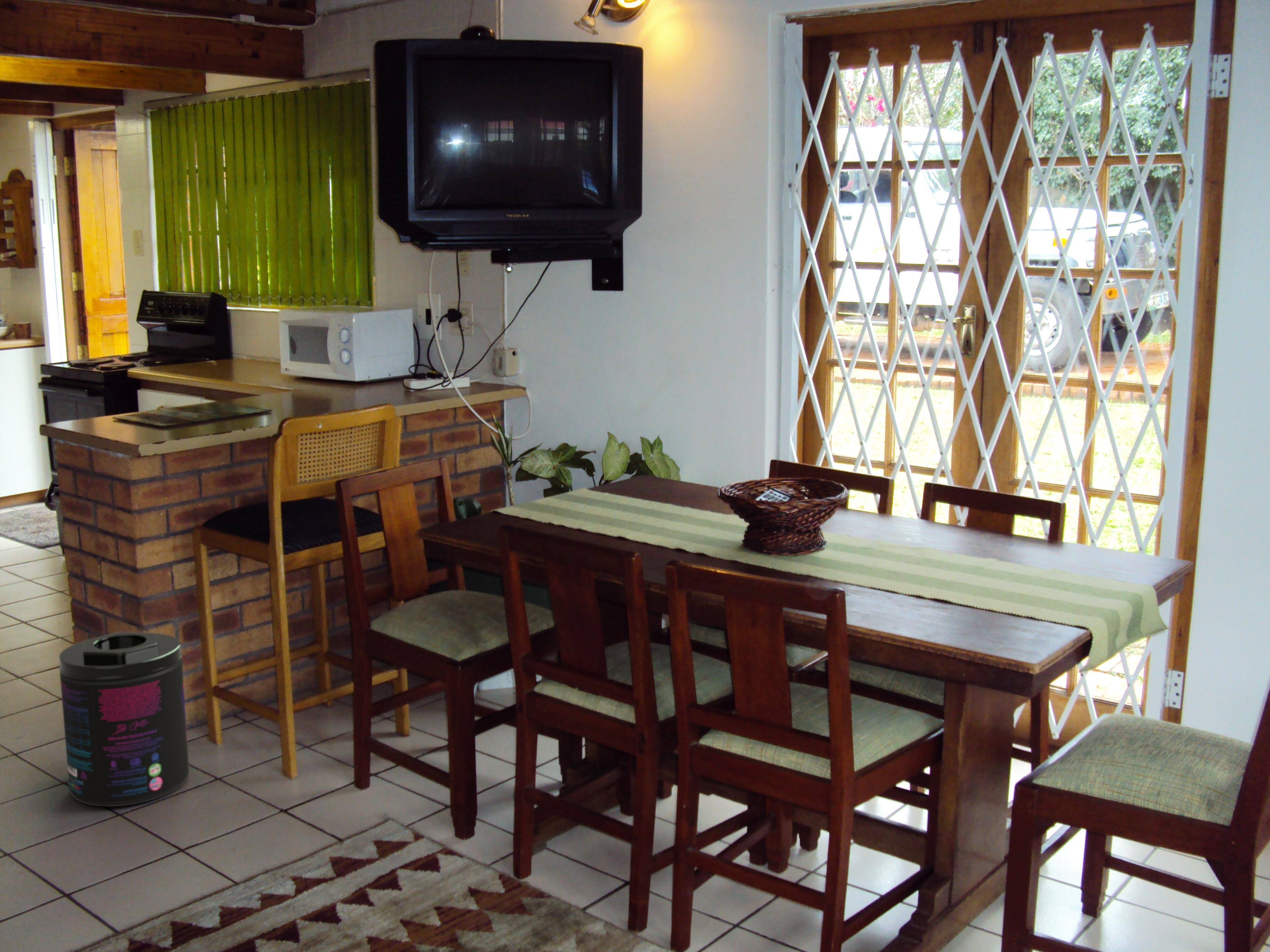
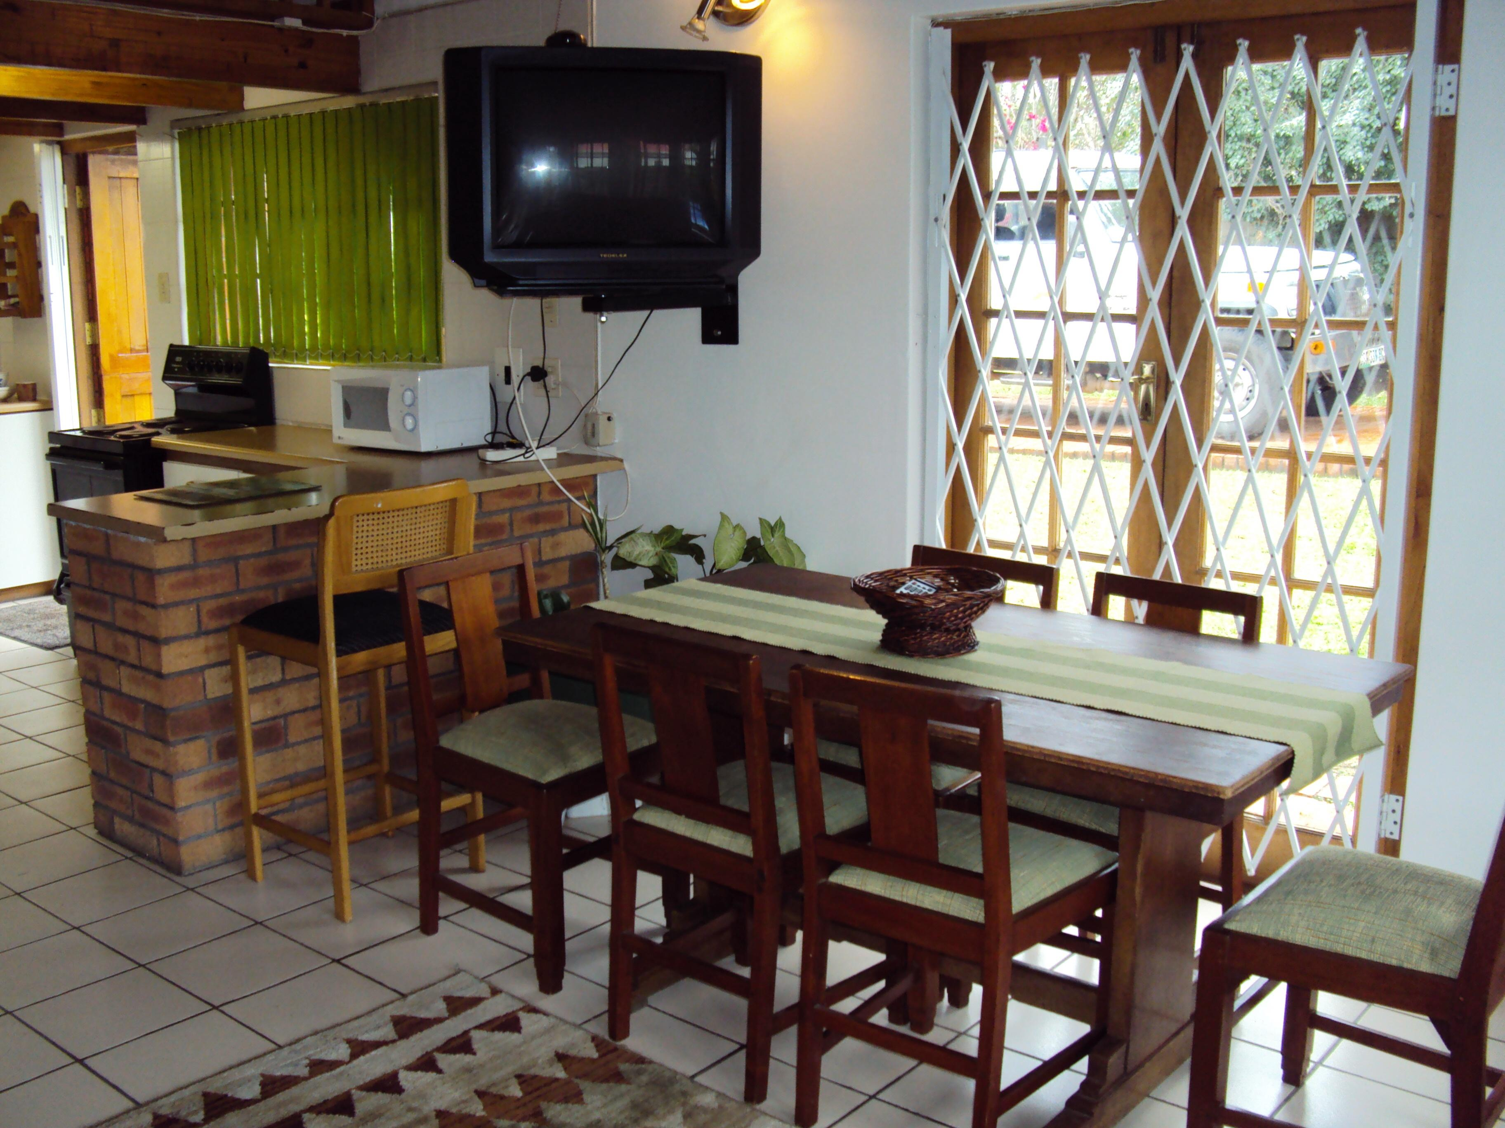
- supplement container [59,631,190,807]
